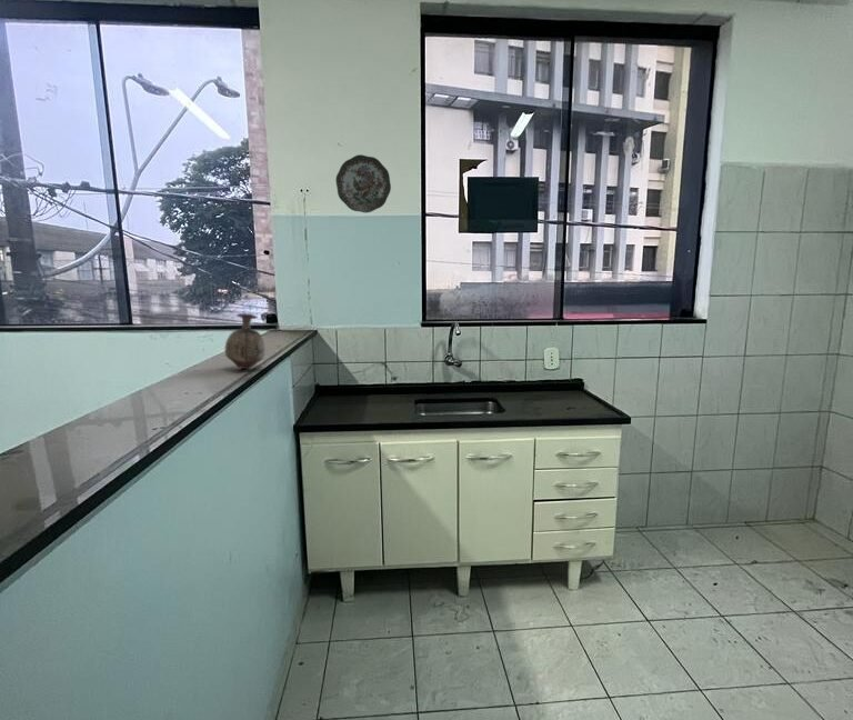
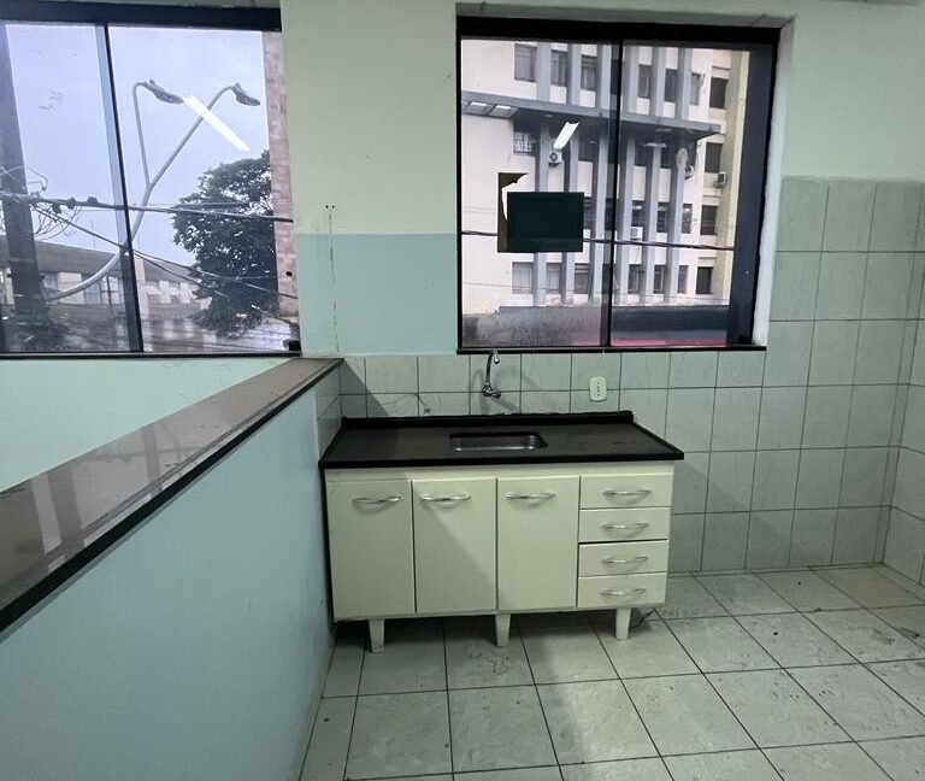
- vase [223,312,267,370]
- decorative plate [334,153,392,213]
